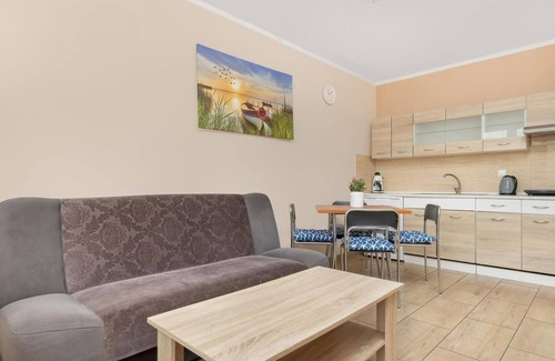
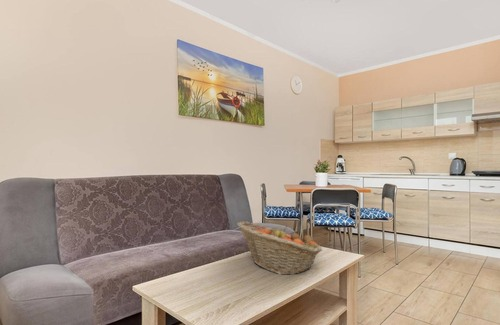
+ fruit basket [236,220,323,276]
